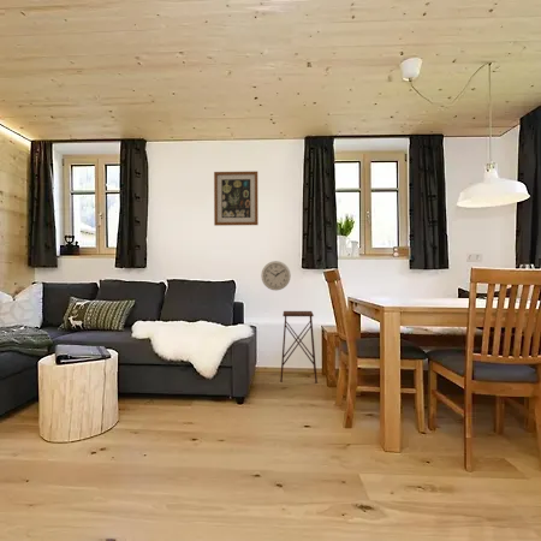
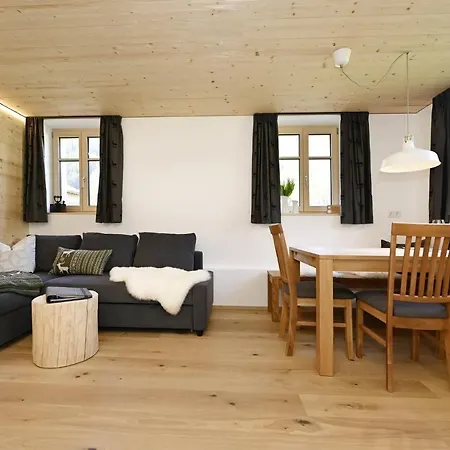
- wall art [213,171,260,227]
- wall clock [260,260,292,292]
- side table [279,310,319,384]
